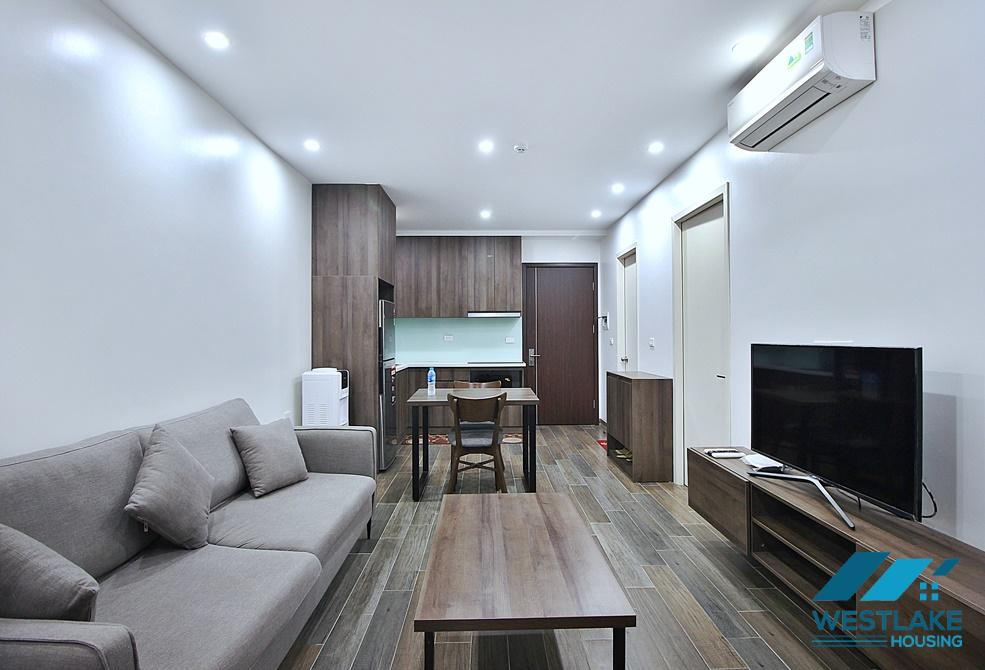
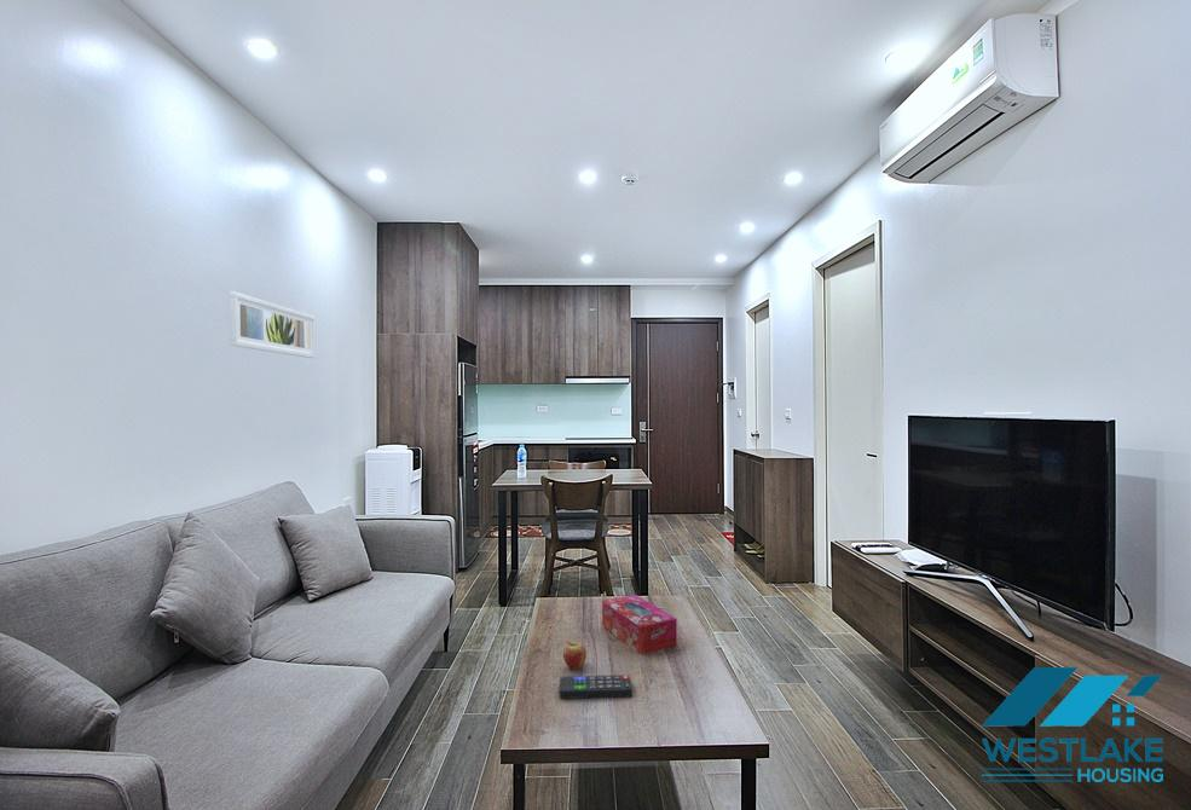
+ remote control [559,673,634,700]
+ tissue box [601,594,678,655]
+ fruit [562,641,588,670]
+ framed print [229,290,317,359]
